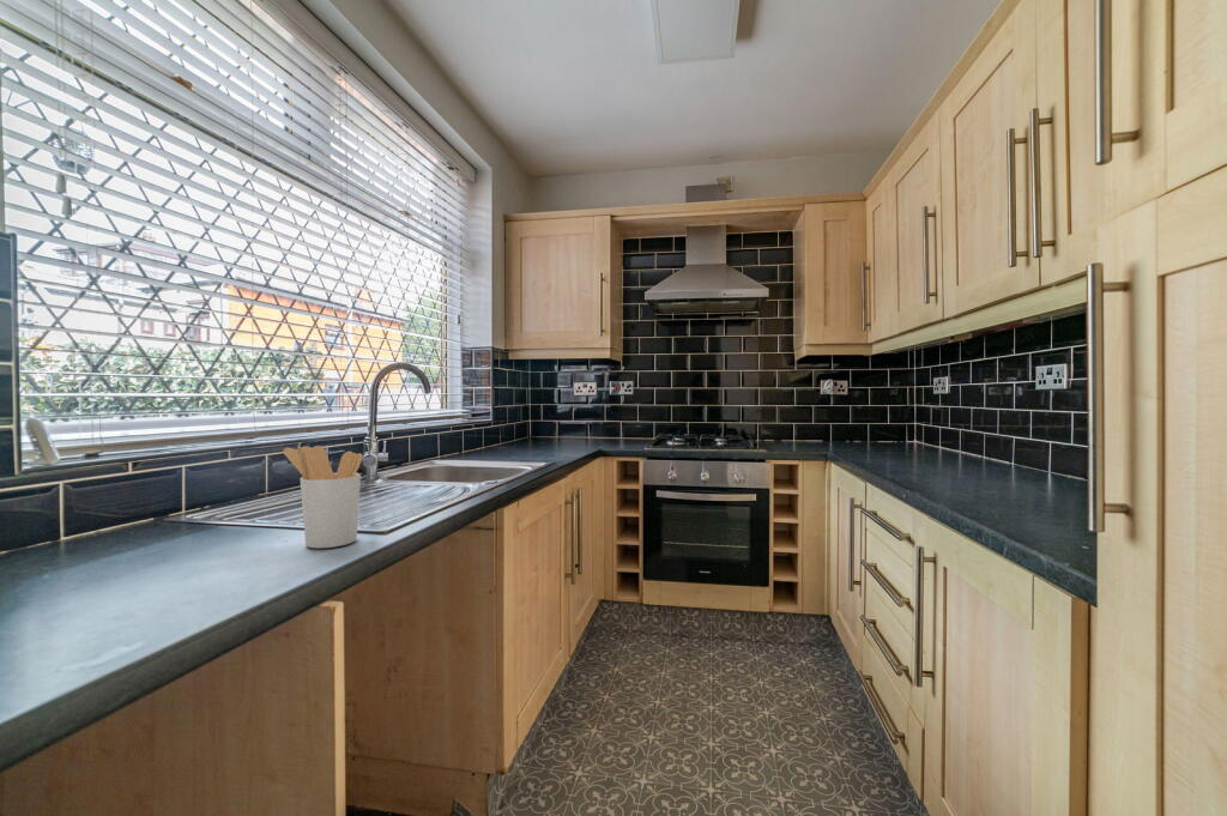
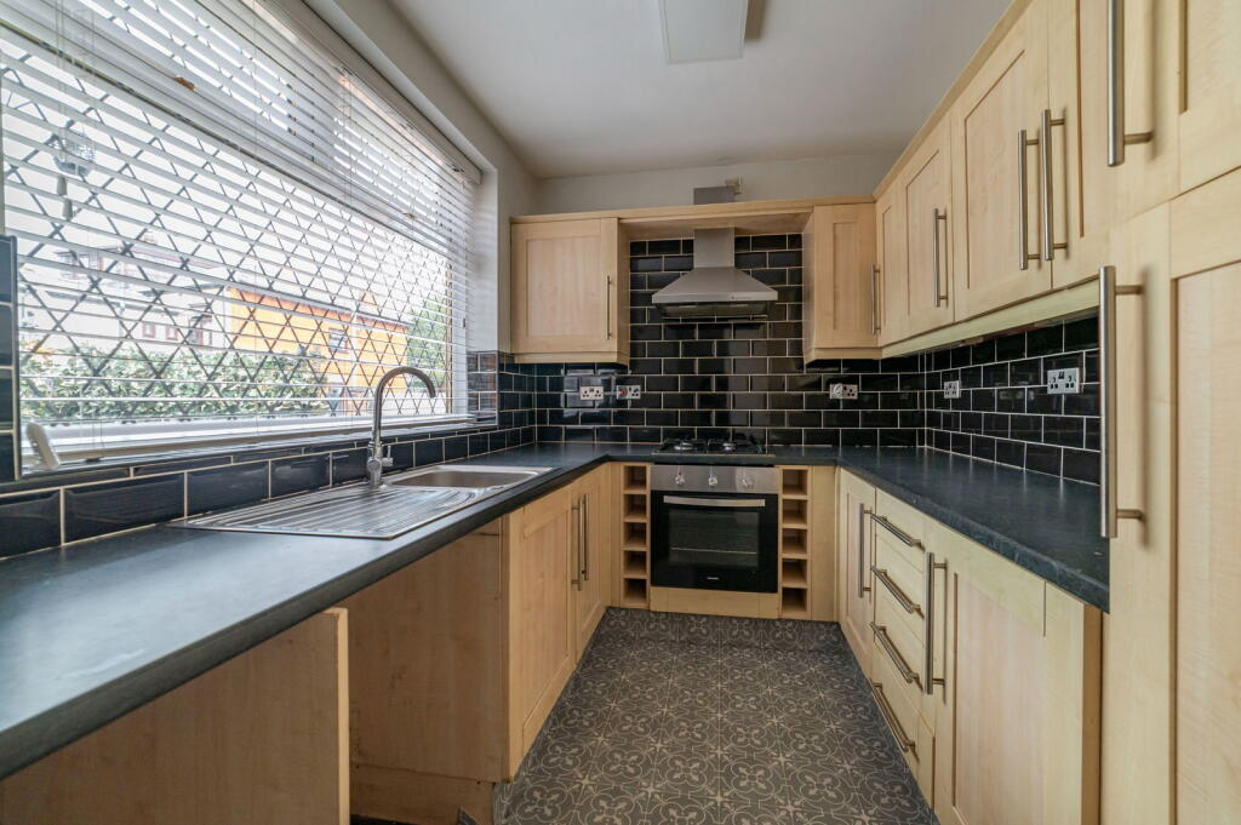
- utensil holder [282,445,364,549]
